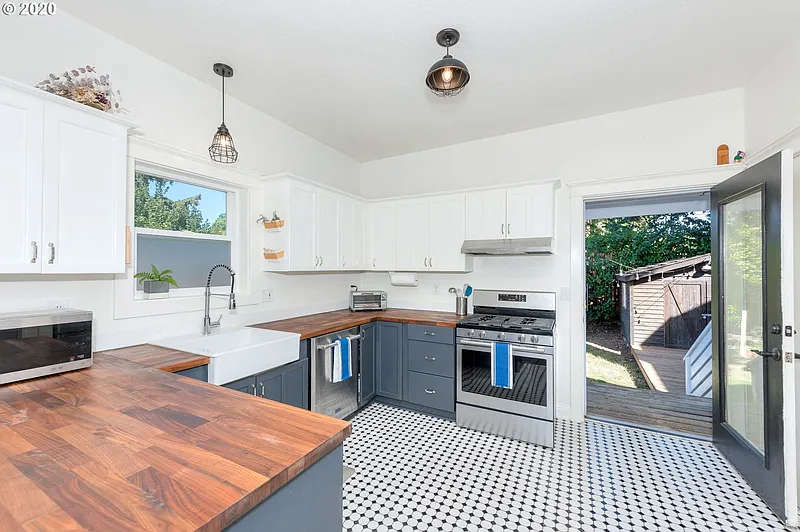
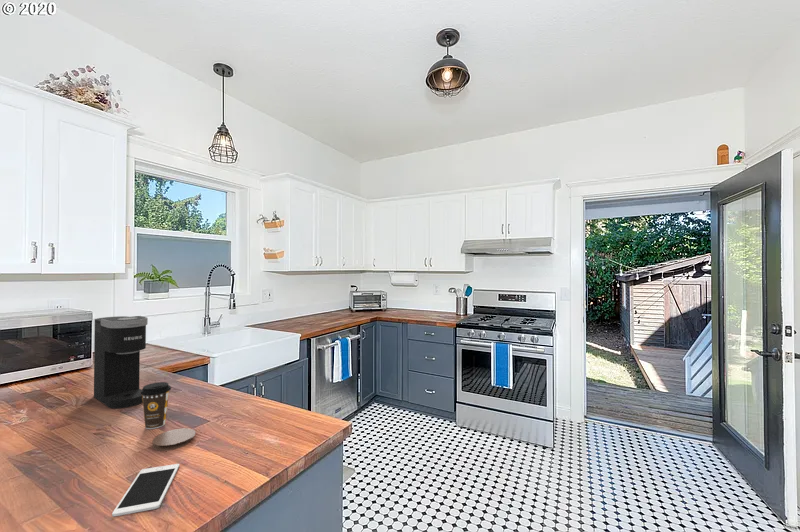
+ coaster [151,427,196,452]
+ coffee cup [140,381,172,430]
+ coffee maker [93,315,149,410]
+ cell phone [111,463,180,517]
